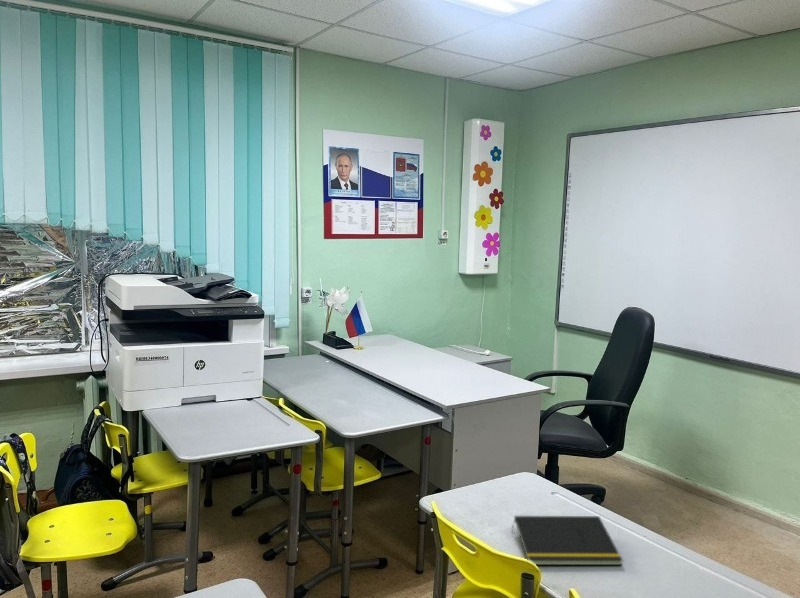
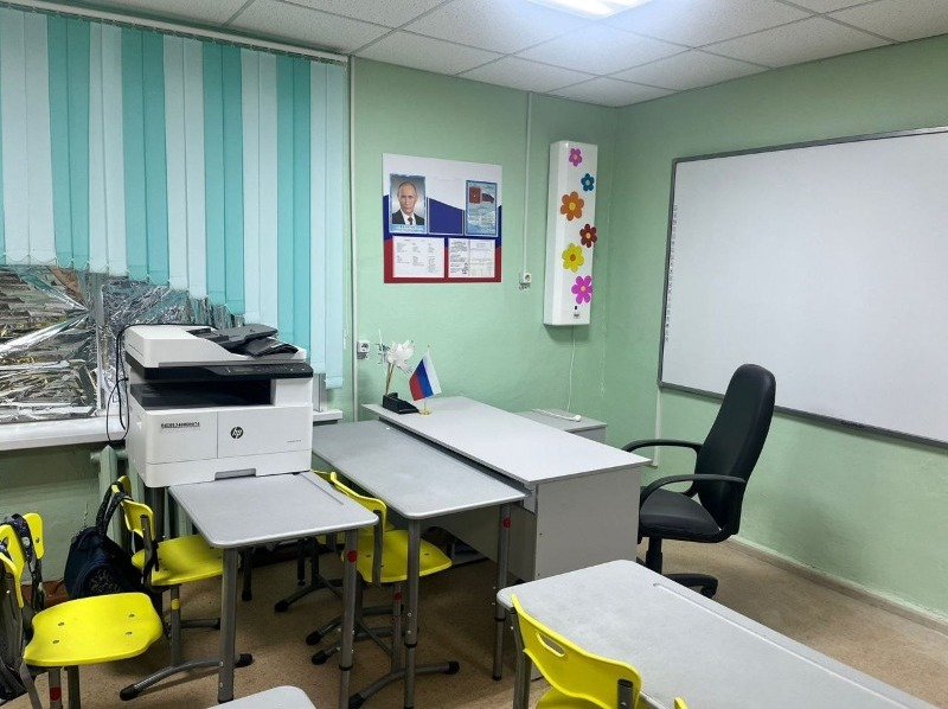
- notepad [510,515,624,566]
